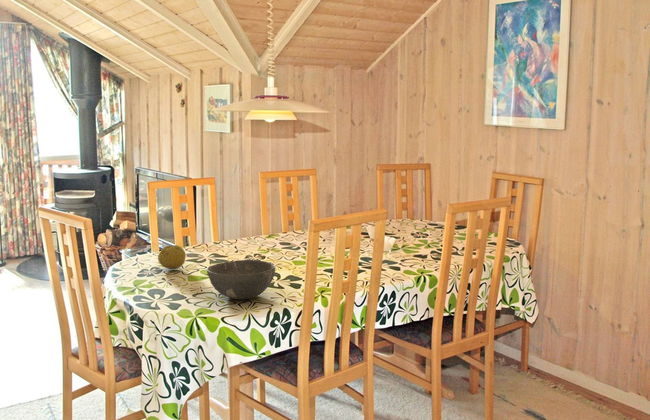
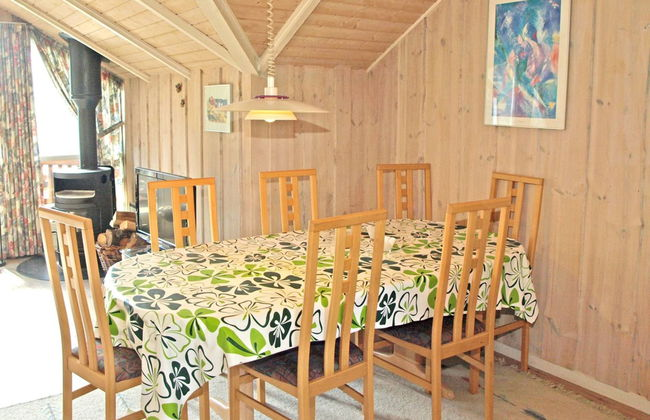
- bowl [206,259,276,300]
- fruit [157,244,187,270]
